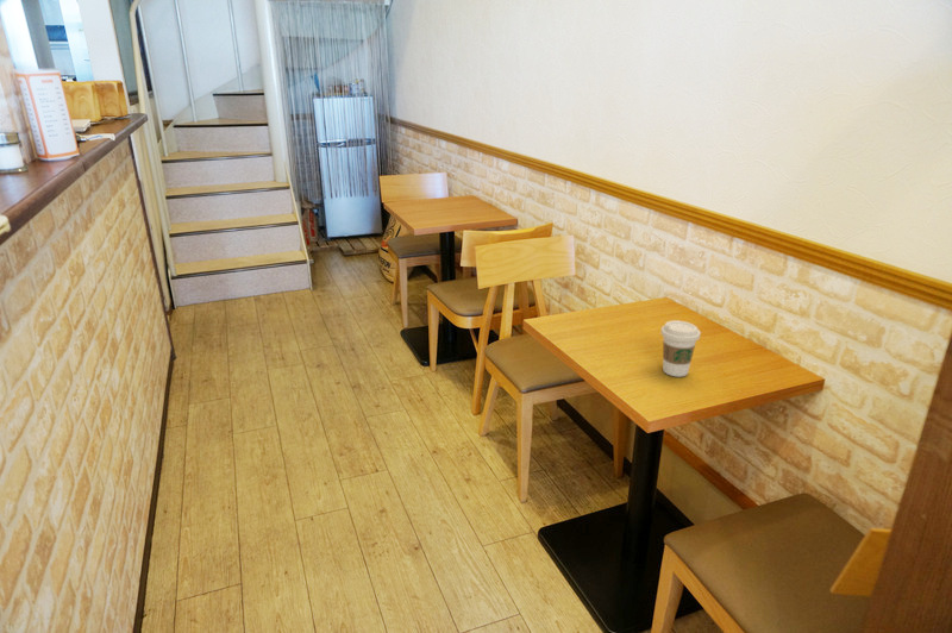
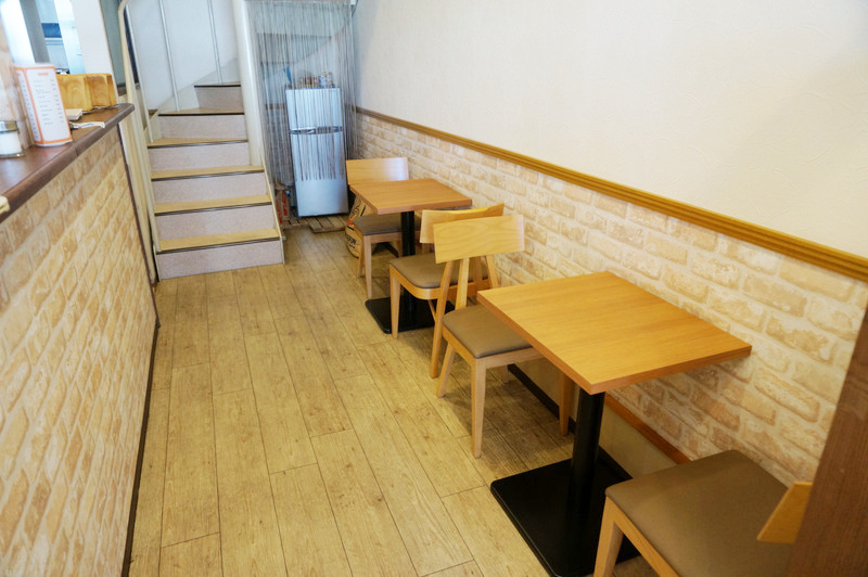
- coffee cup [660,319,702,378]
